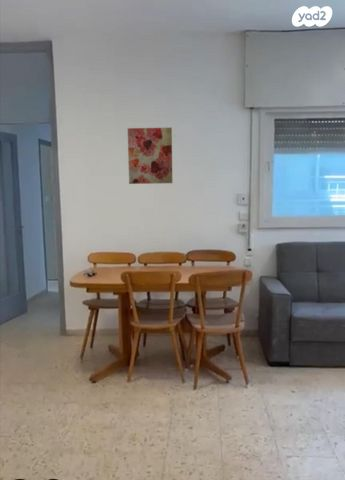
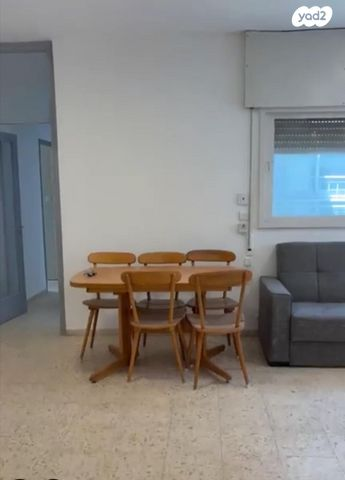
- wall art [127,127,173,185]
